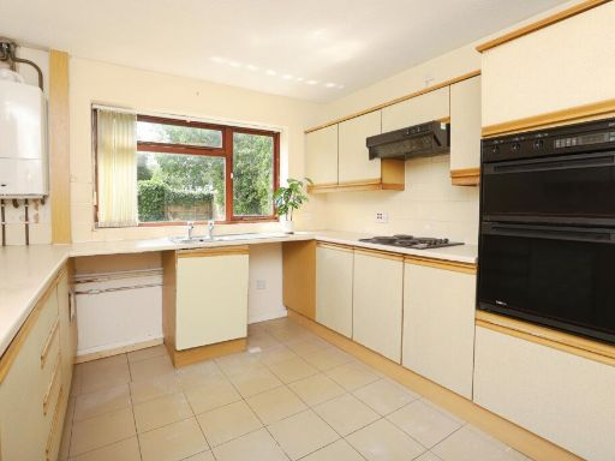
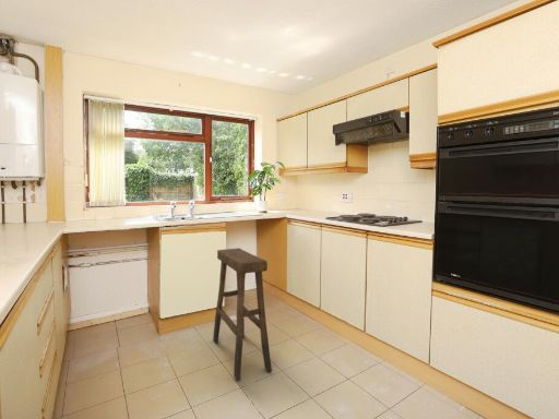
+ stool [212,248,273,381]
